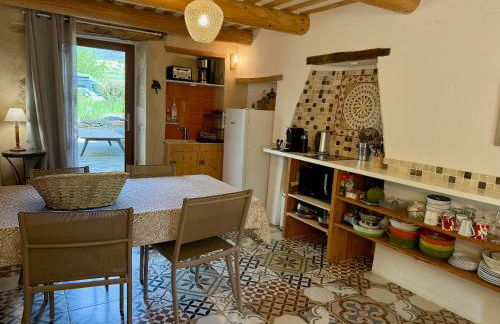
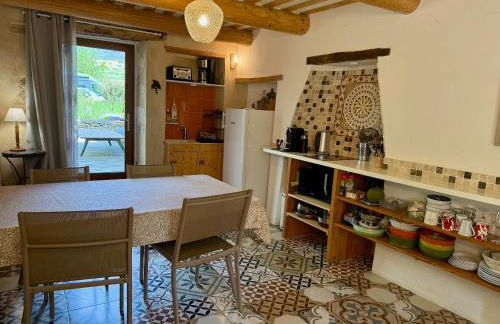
- fruit basket [28,169,130,211]
